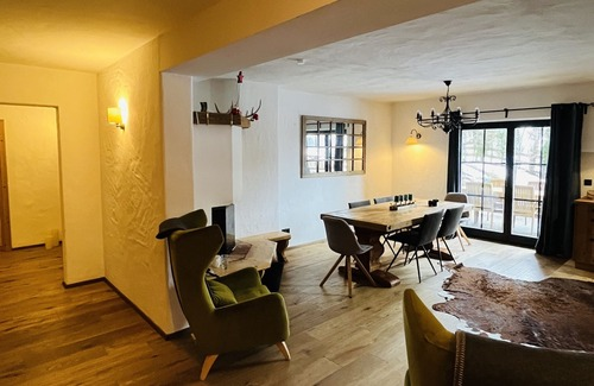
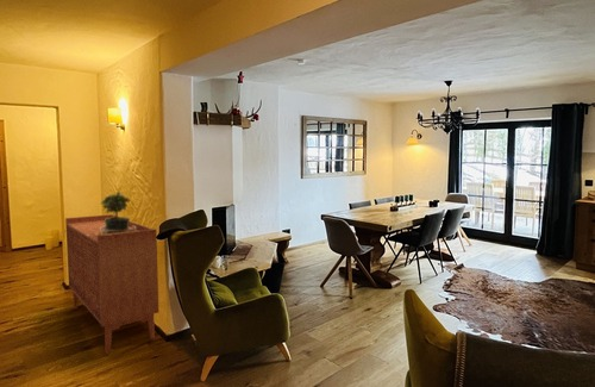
+ sideboard [64,213,159,354]
+ potted plant [87,191,136,236]
